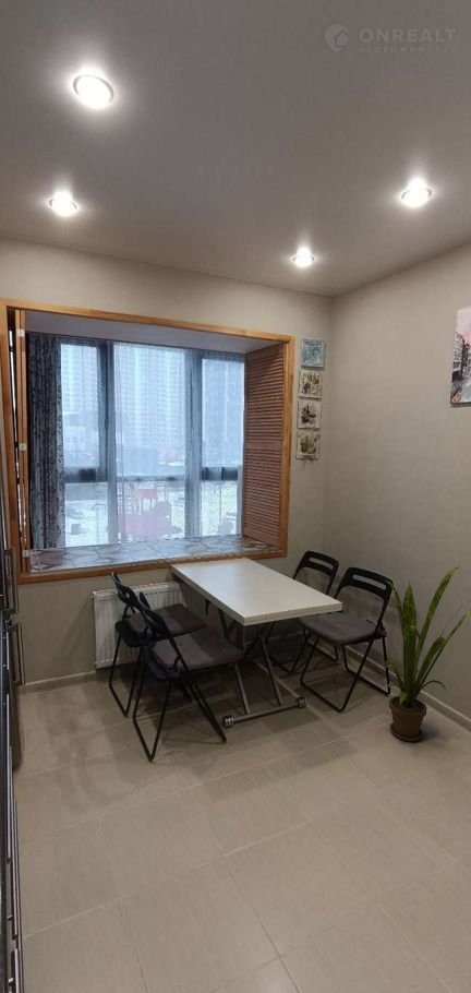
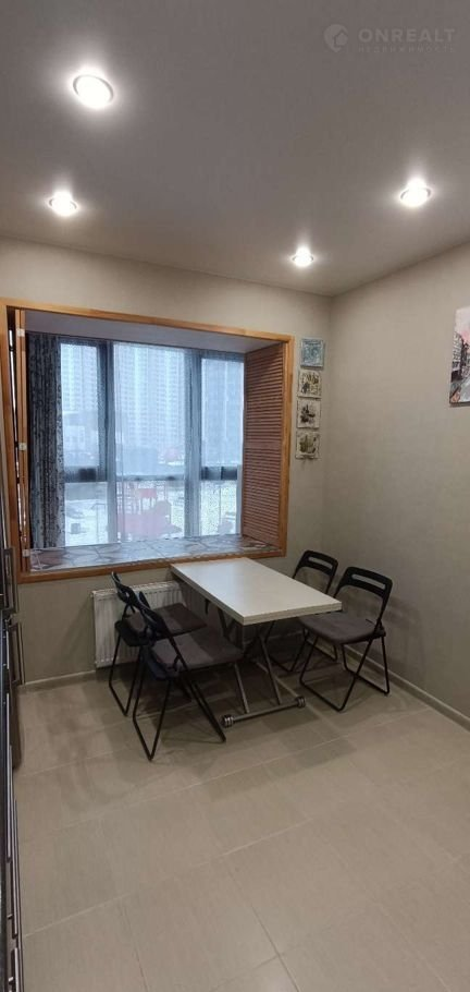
- house plant [382,565,471,742]
